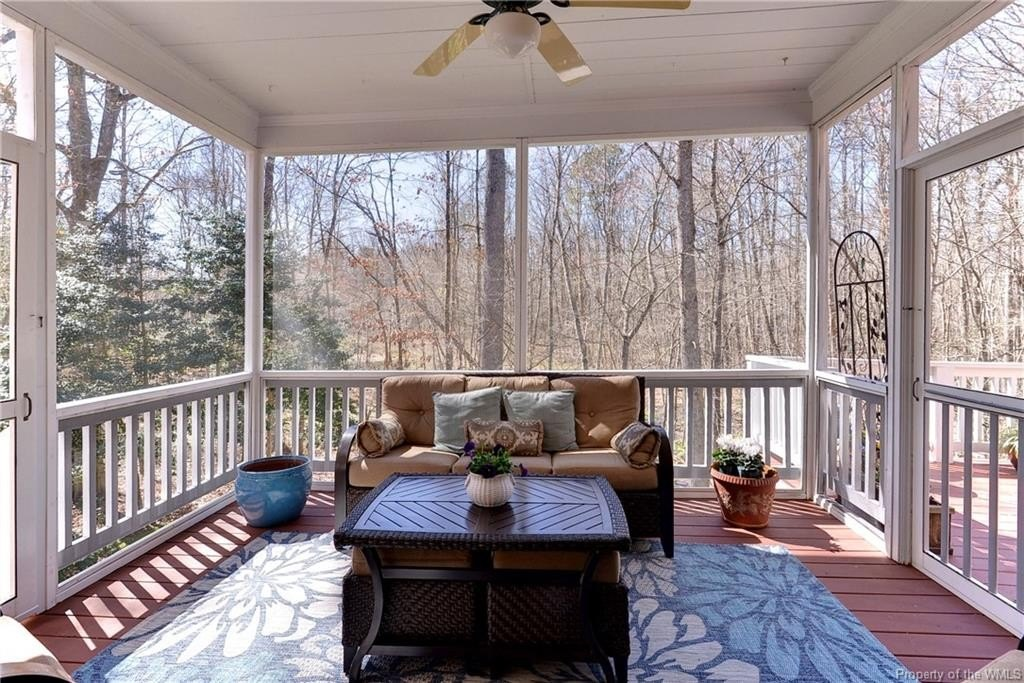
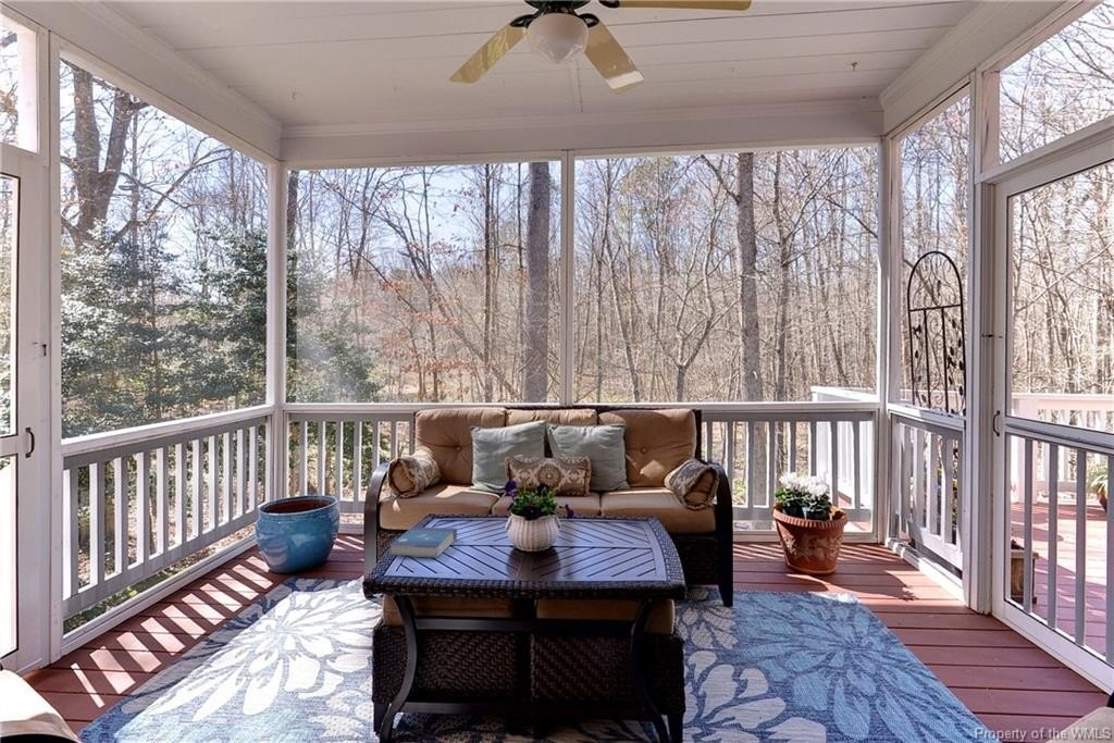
+ book [388,525,458,558]
